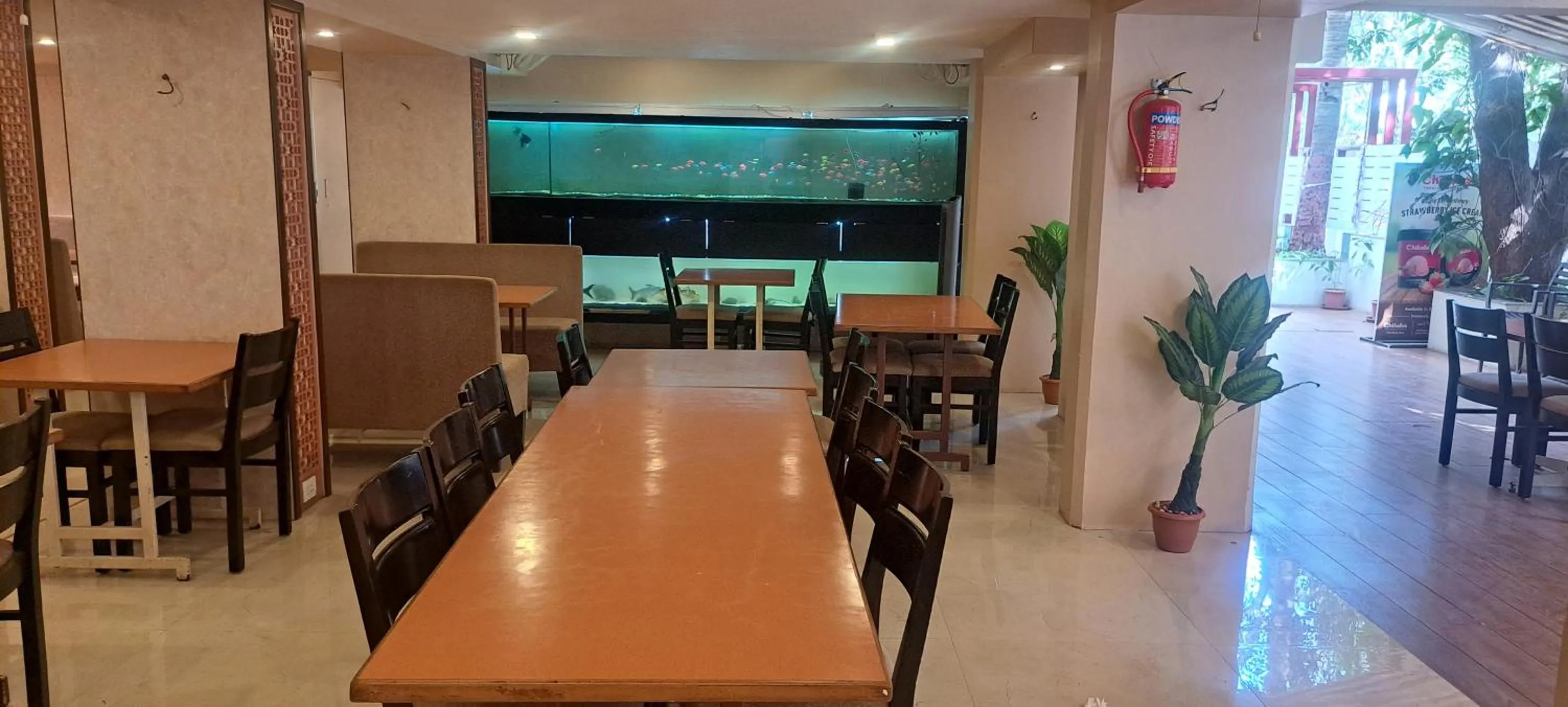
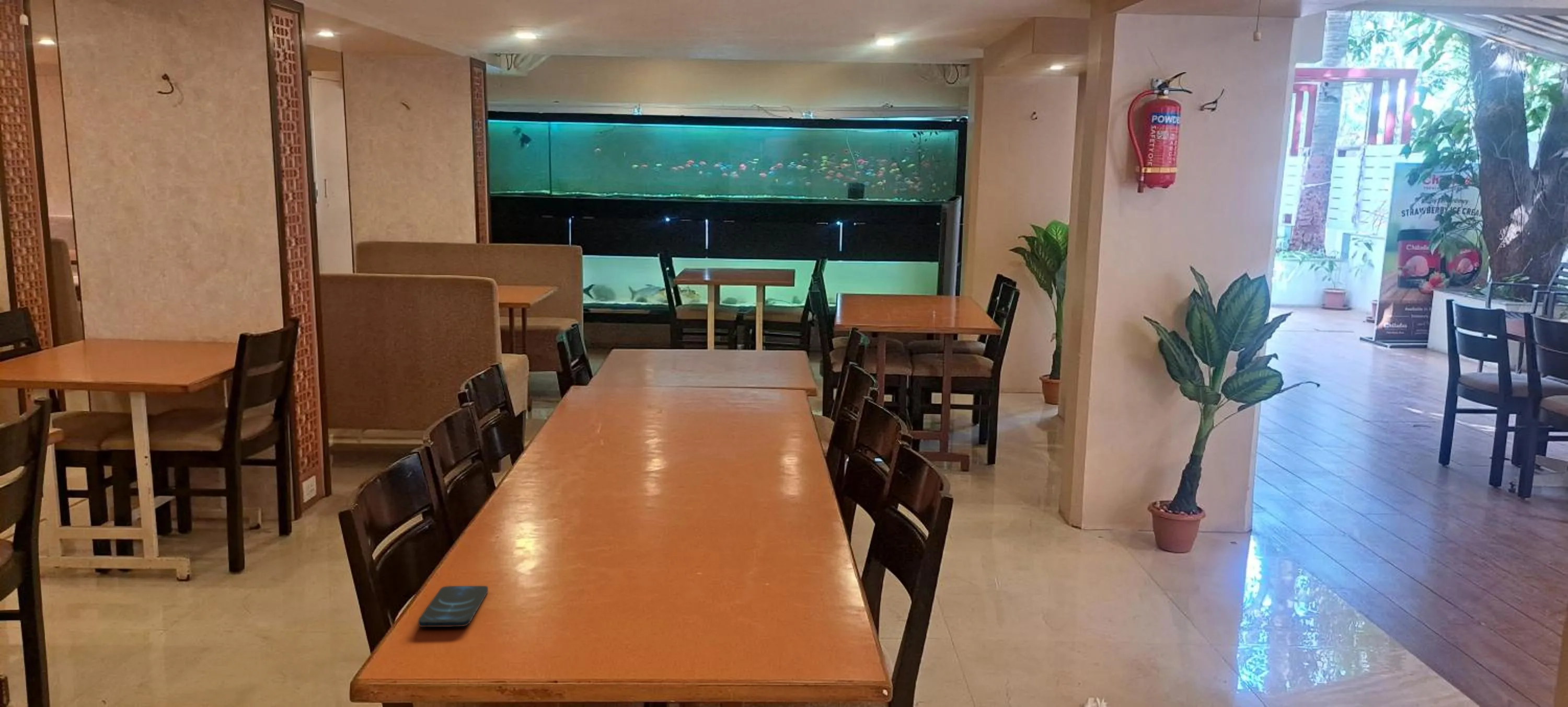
+ smartphone [418,585,489,628]
